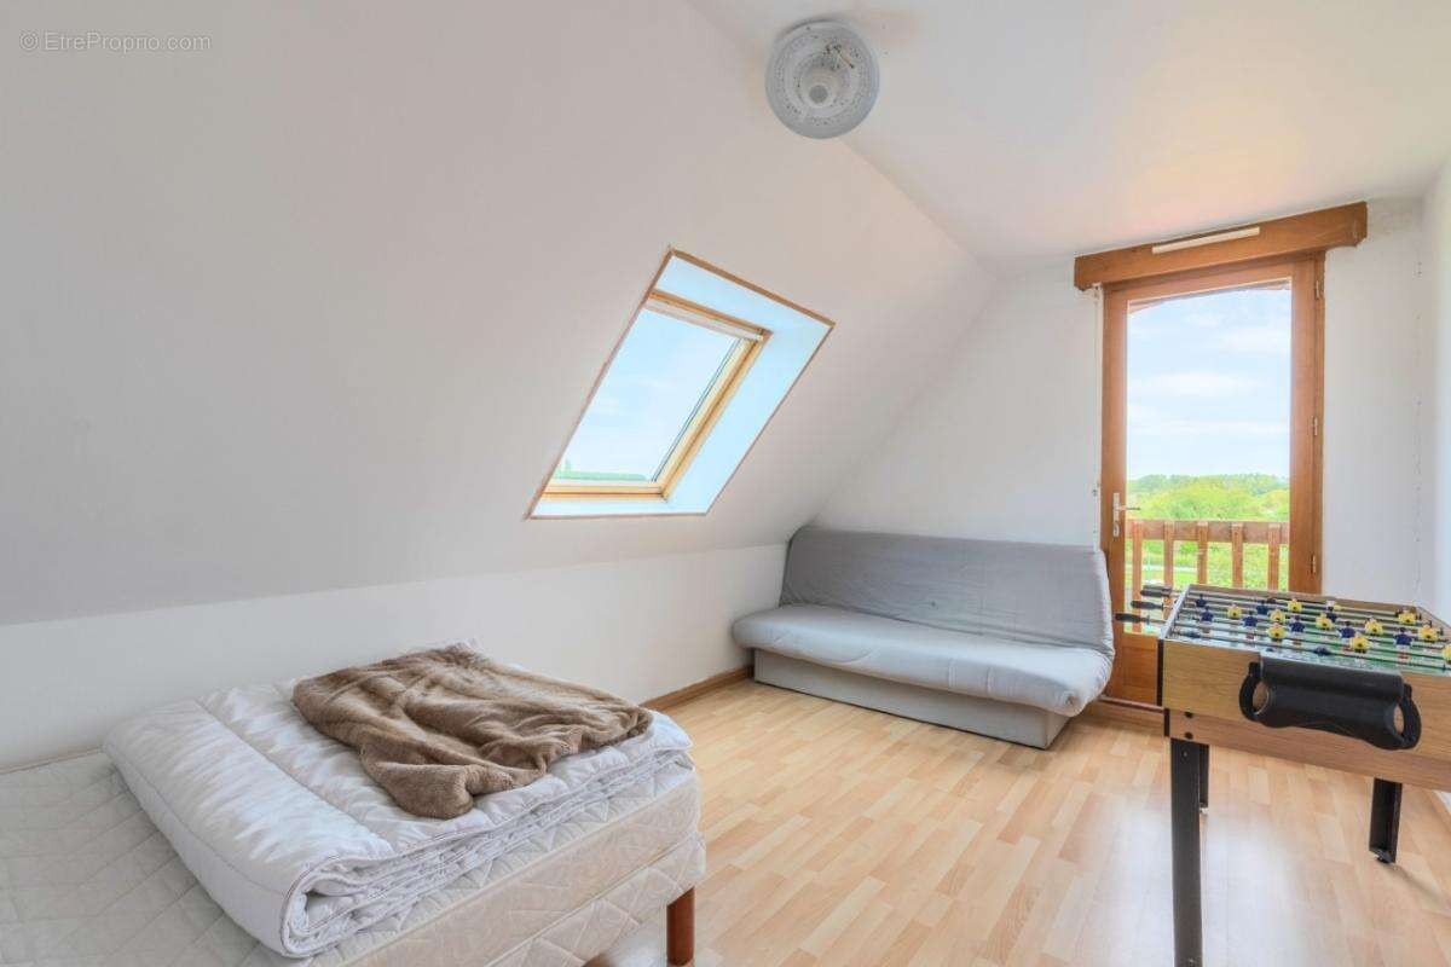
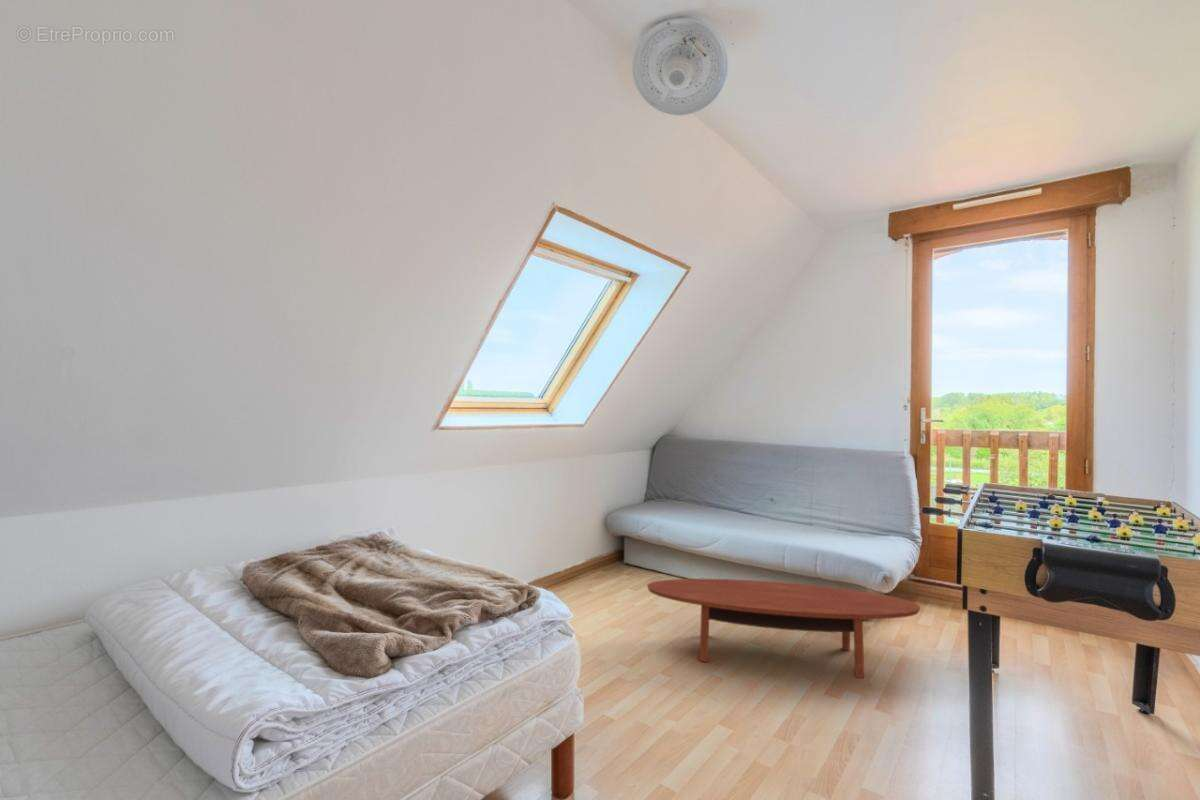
+ coffee table [646,578,922,679]
